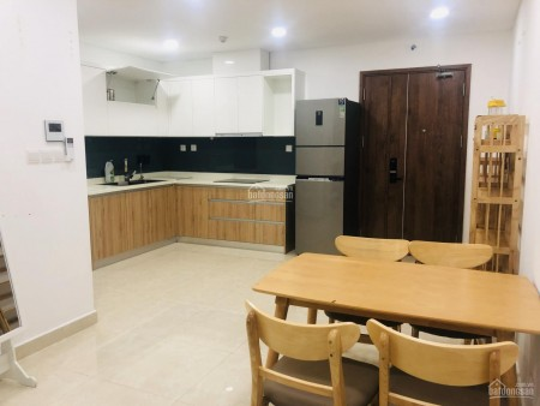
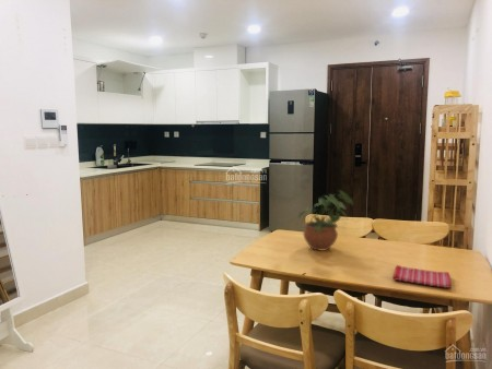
+ dish towel [393,264,452,289]
+ potted plant [297,189,354,251]
